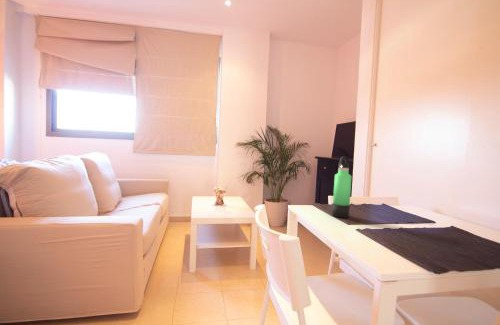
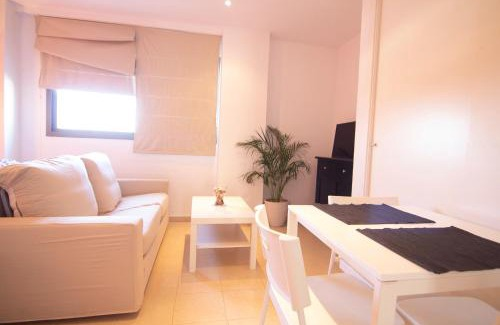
- thermos bottle [331,155,353,219]
